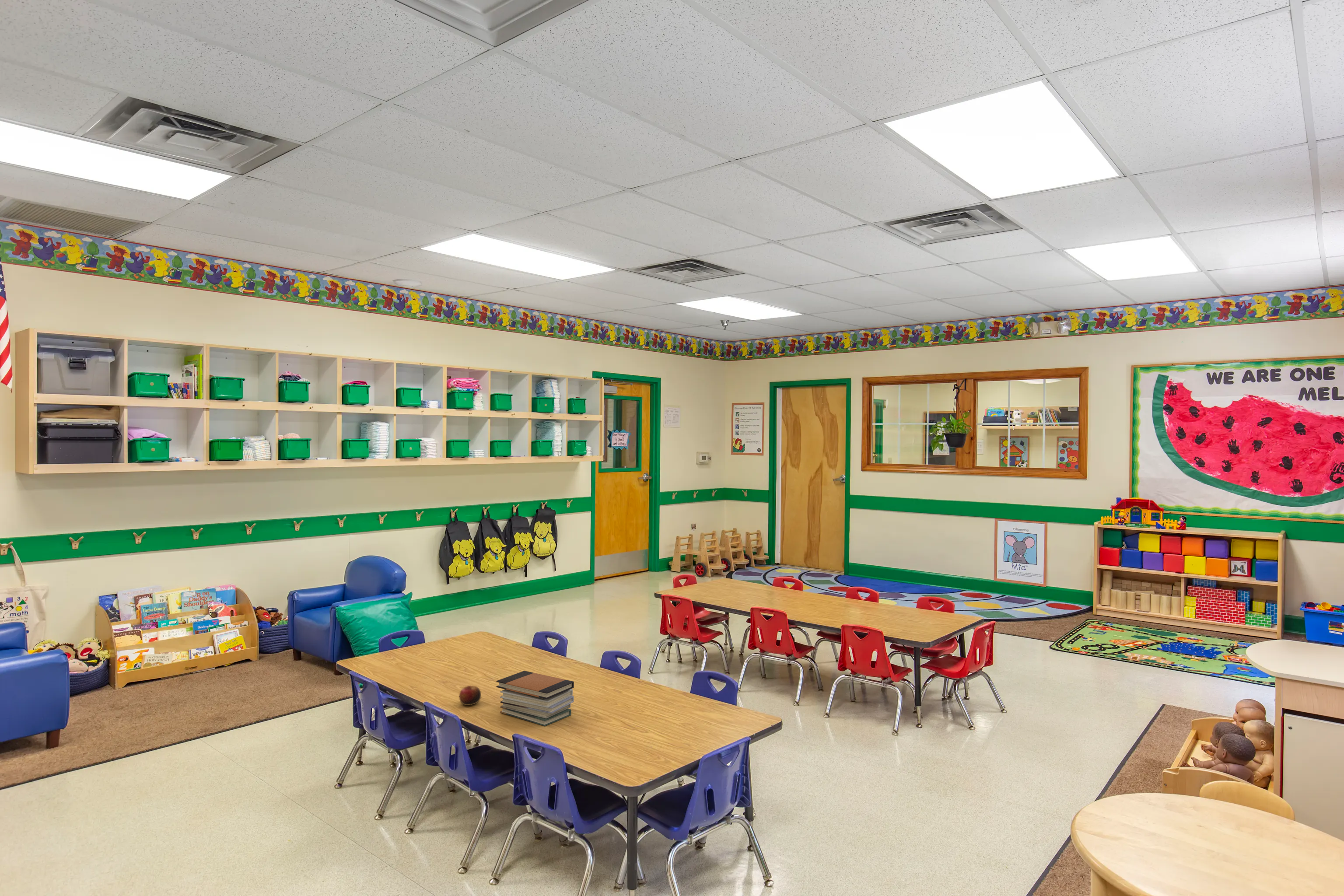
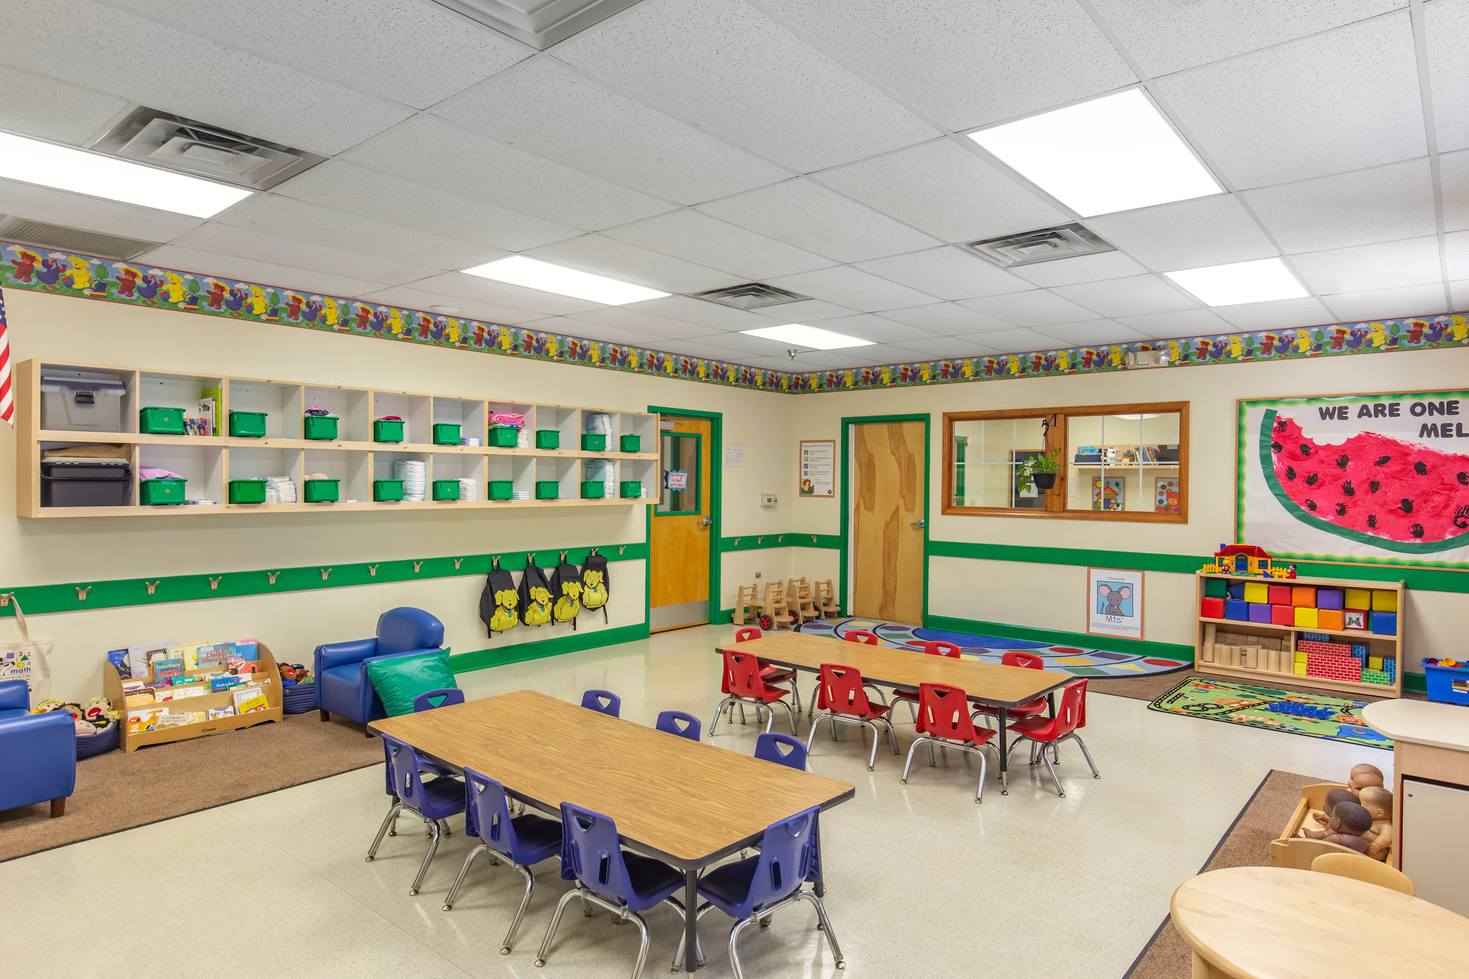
- book stack [496,670,574,727]
- apple [459,685,482,706]
